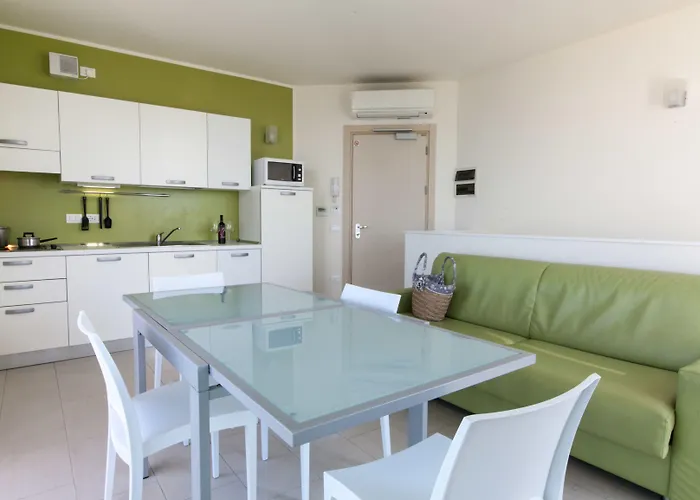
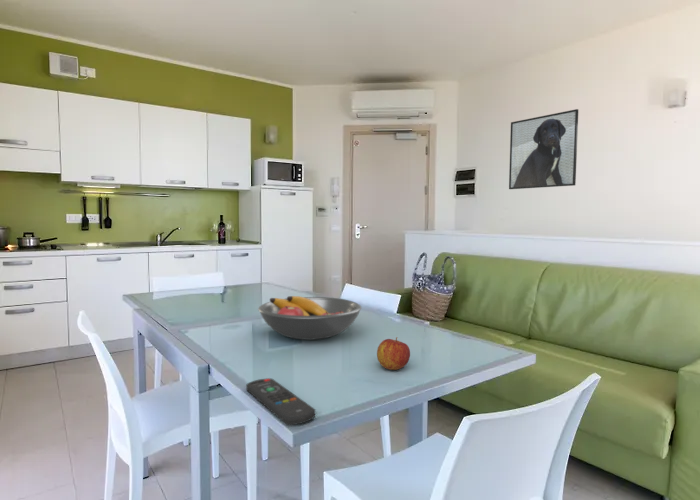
+ apple [376,336,411,371]
+ remote control [245,377,316,426]
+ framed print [508,108,579,190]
+ fruit bowl [257,295,363,341]
